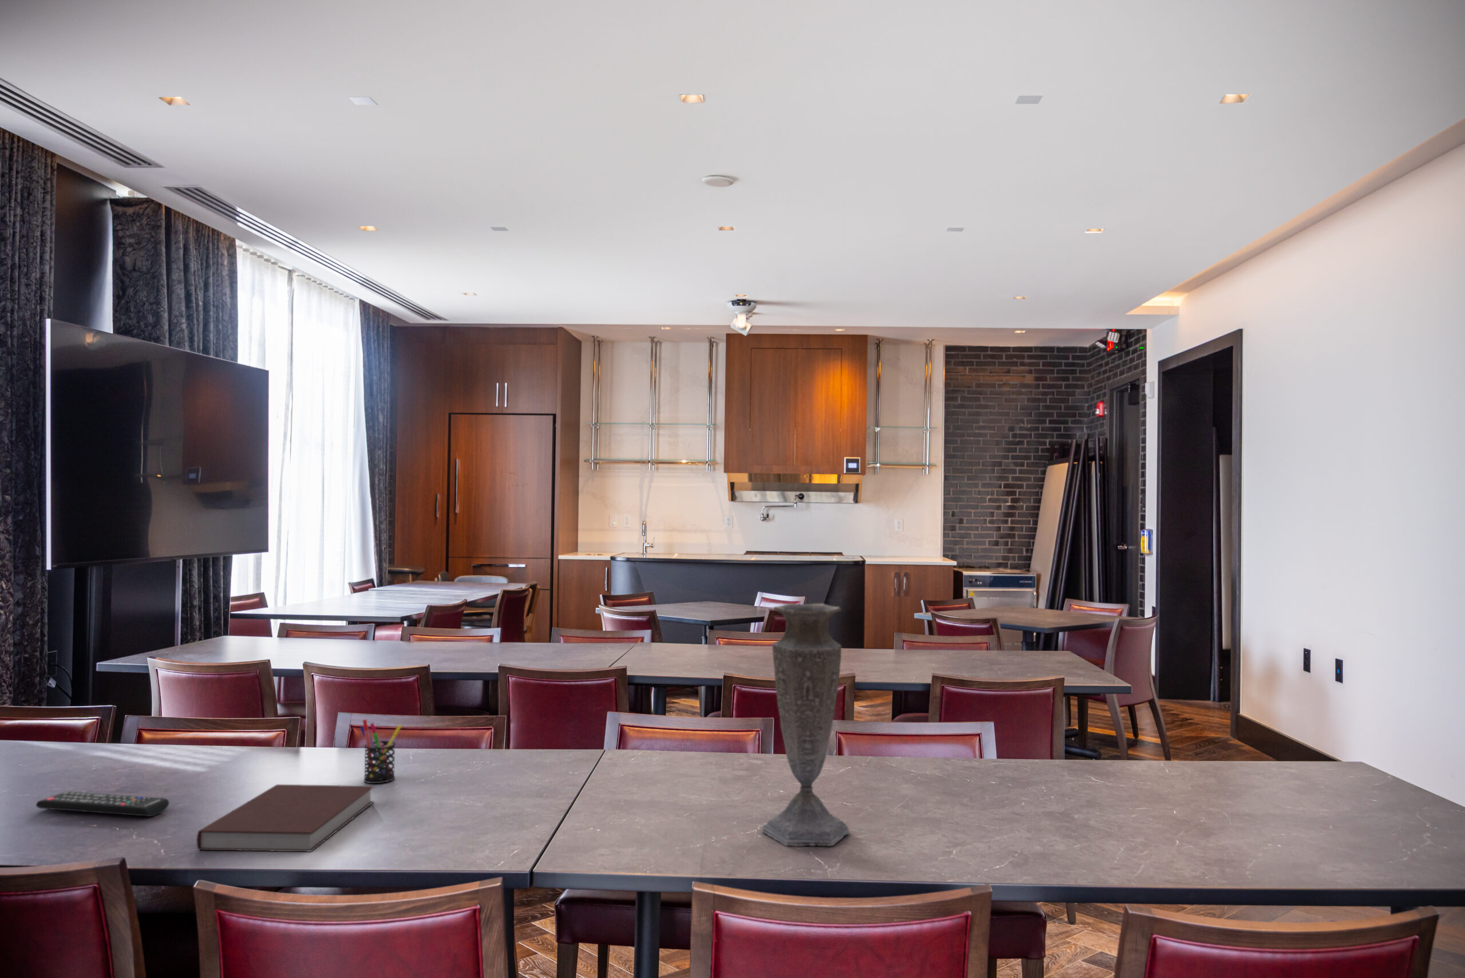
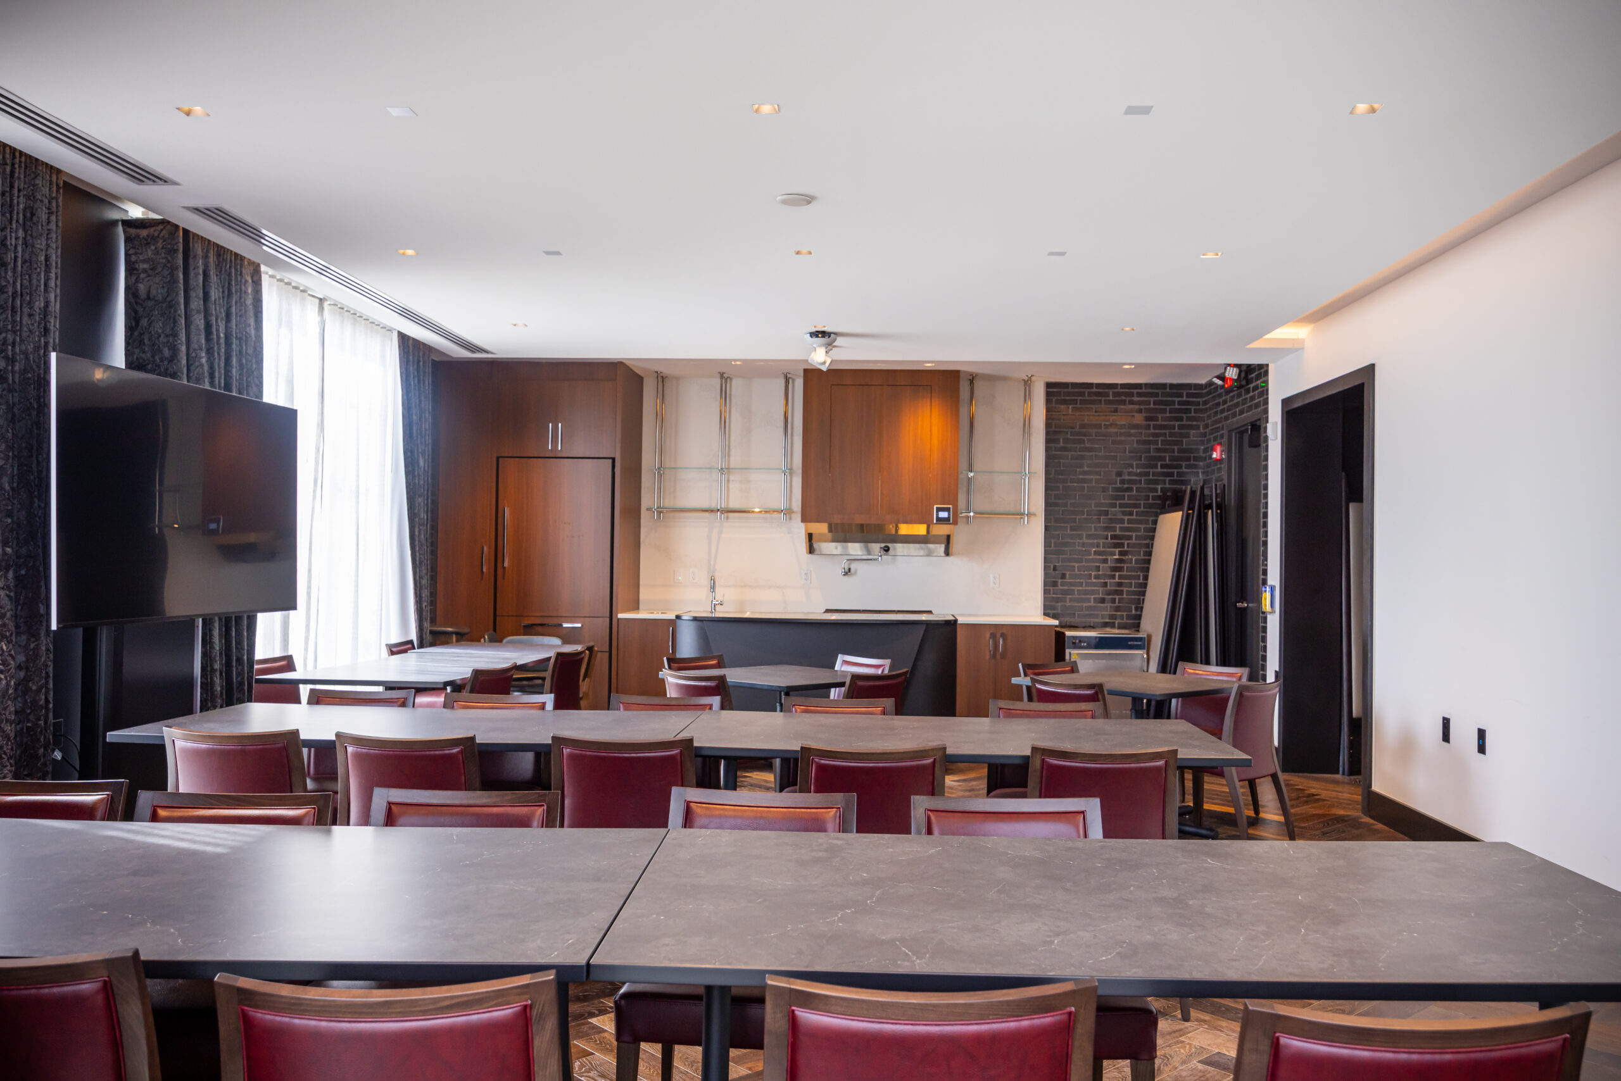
- remote control [36,790,170,818]
- notebook [196,784,375,852]
- pen holder [359,718,403,784]
- vase [761,603,851,847]
